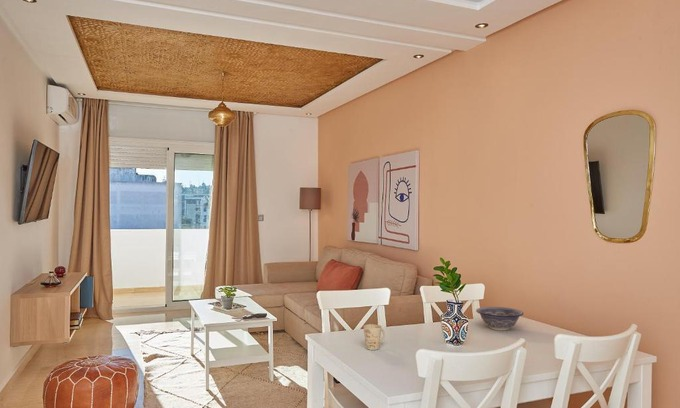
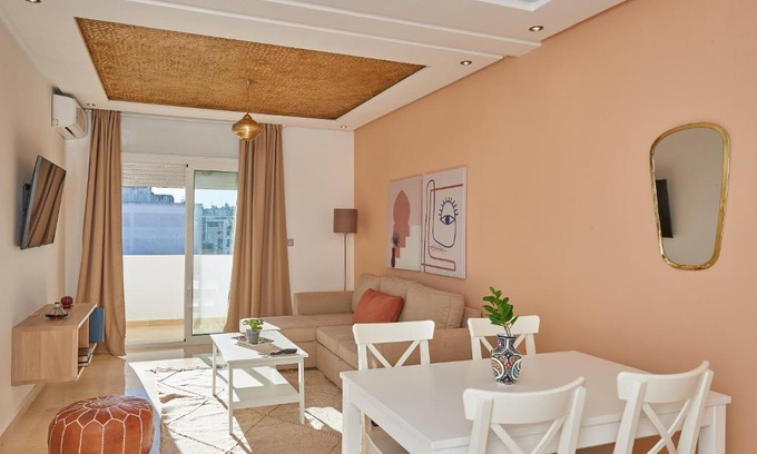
- decorative bowl [475,306,524,332]
- mug [363,323,386,351]
